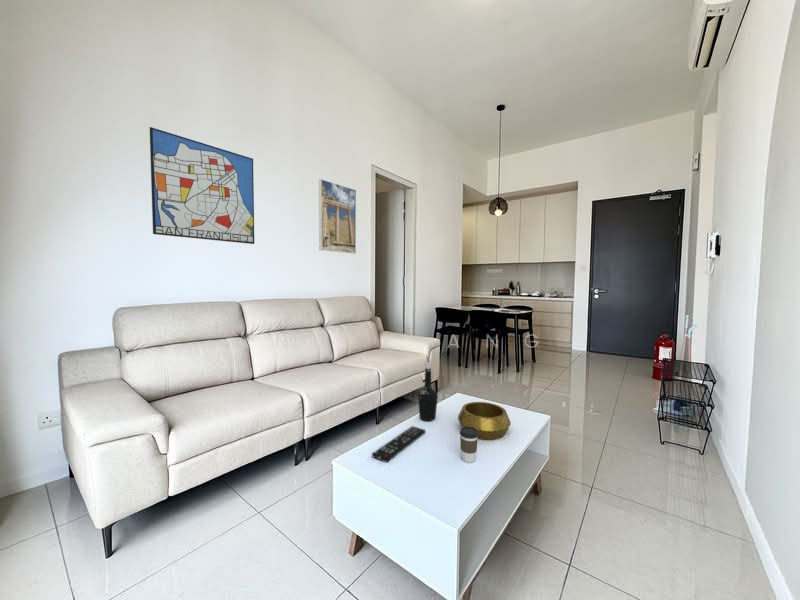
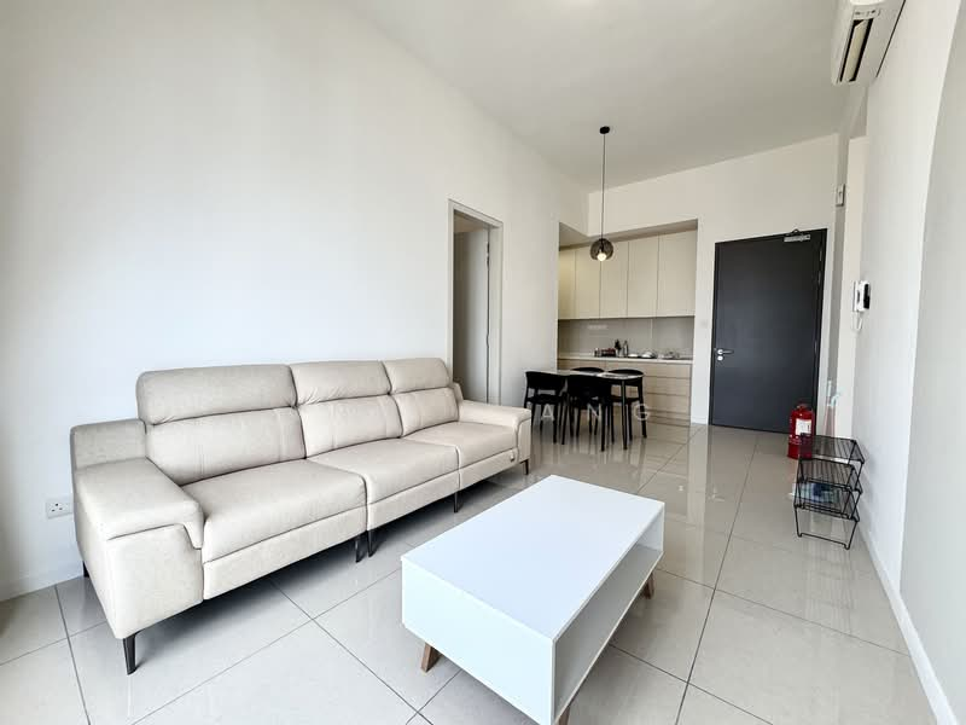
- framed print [318,178,357,255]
- decorative bowl [457,401,512,441]
- bottle [417,361,439,422]
- coffee cup [459,426,479,464]
- remote control [371,425,426,463]
- wall art [149,126,255,245]
